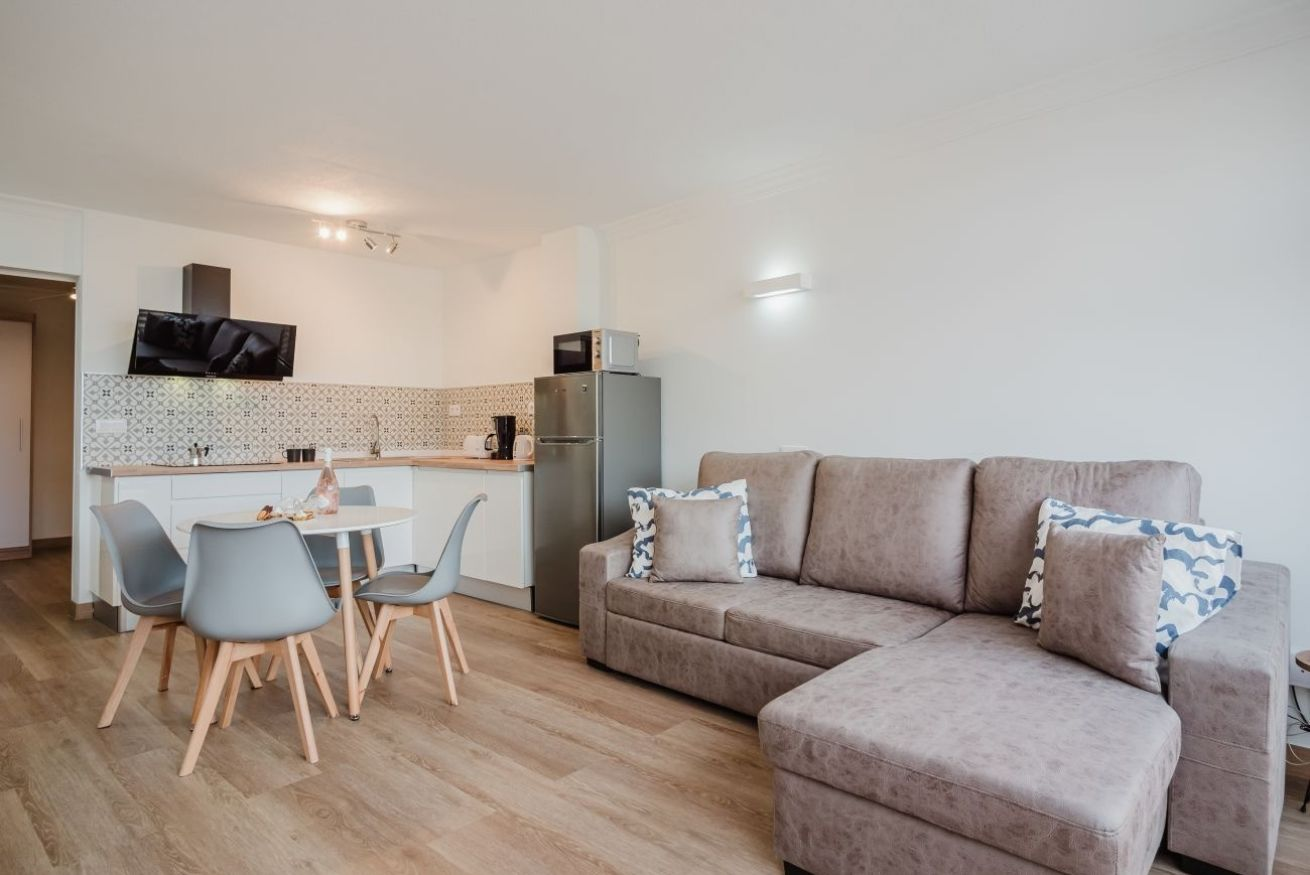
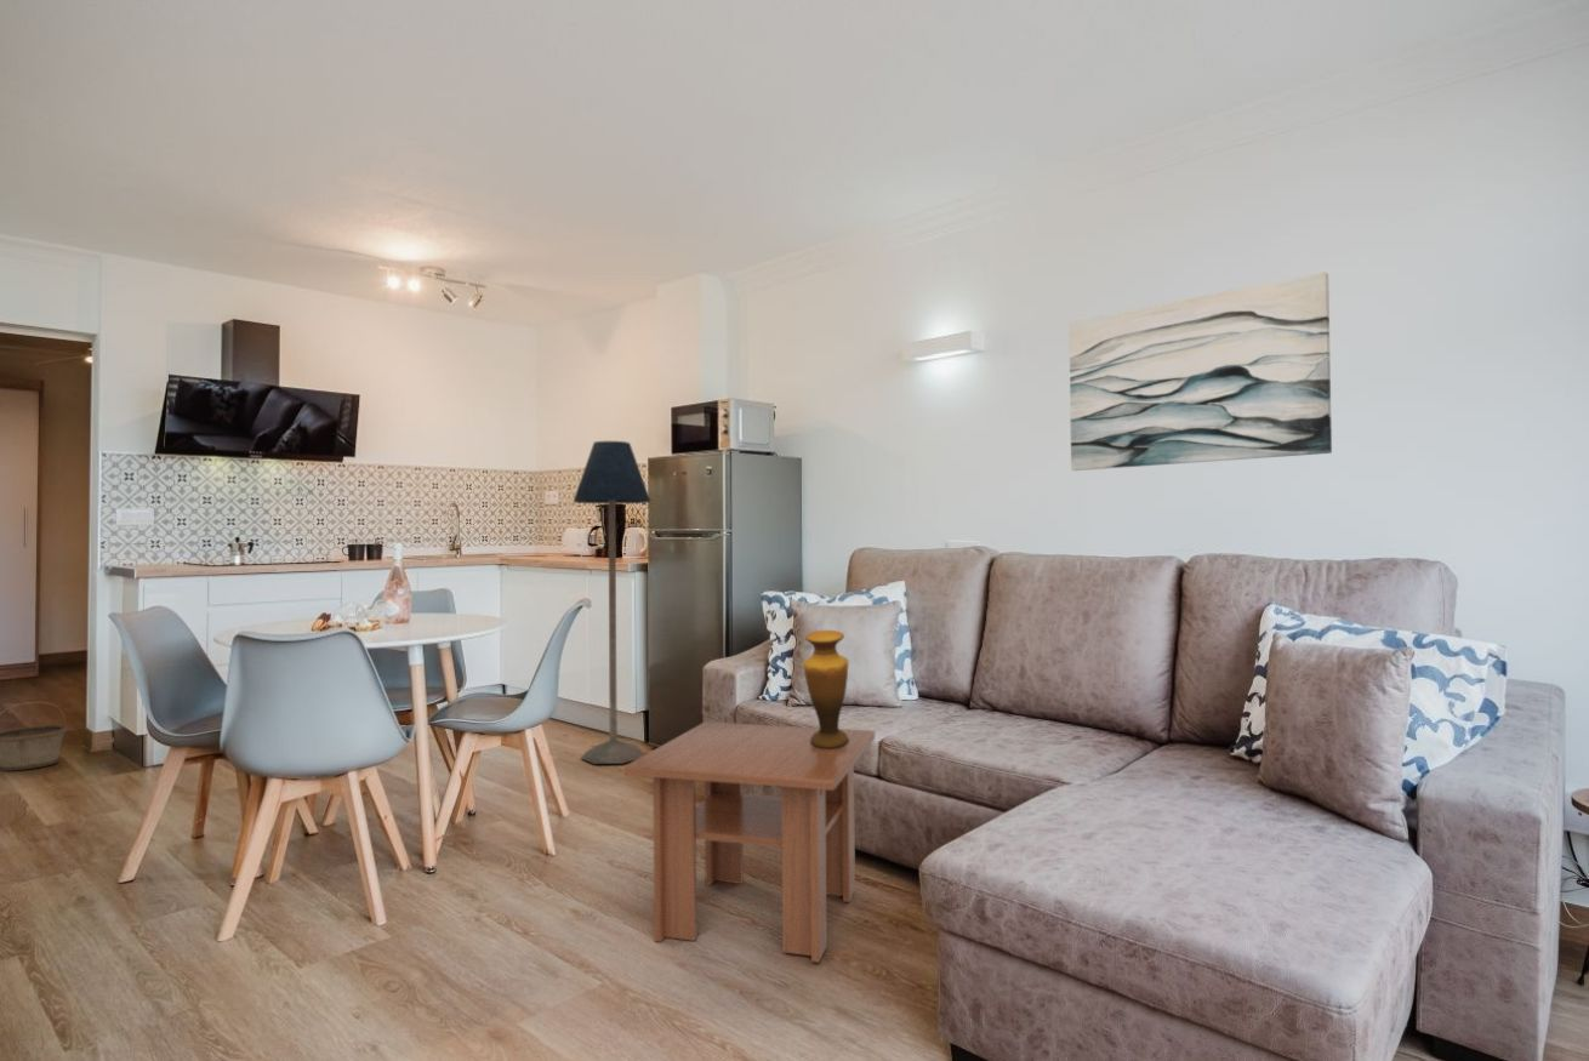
+ wall art [1067,270,1333,472]
+ floor lamp [573,440,653,765]
+ coffee table [623,720,876,964]
+ basket [0,701,69,771]
+ vase [802,629,850,749]
